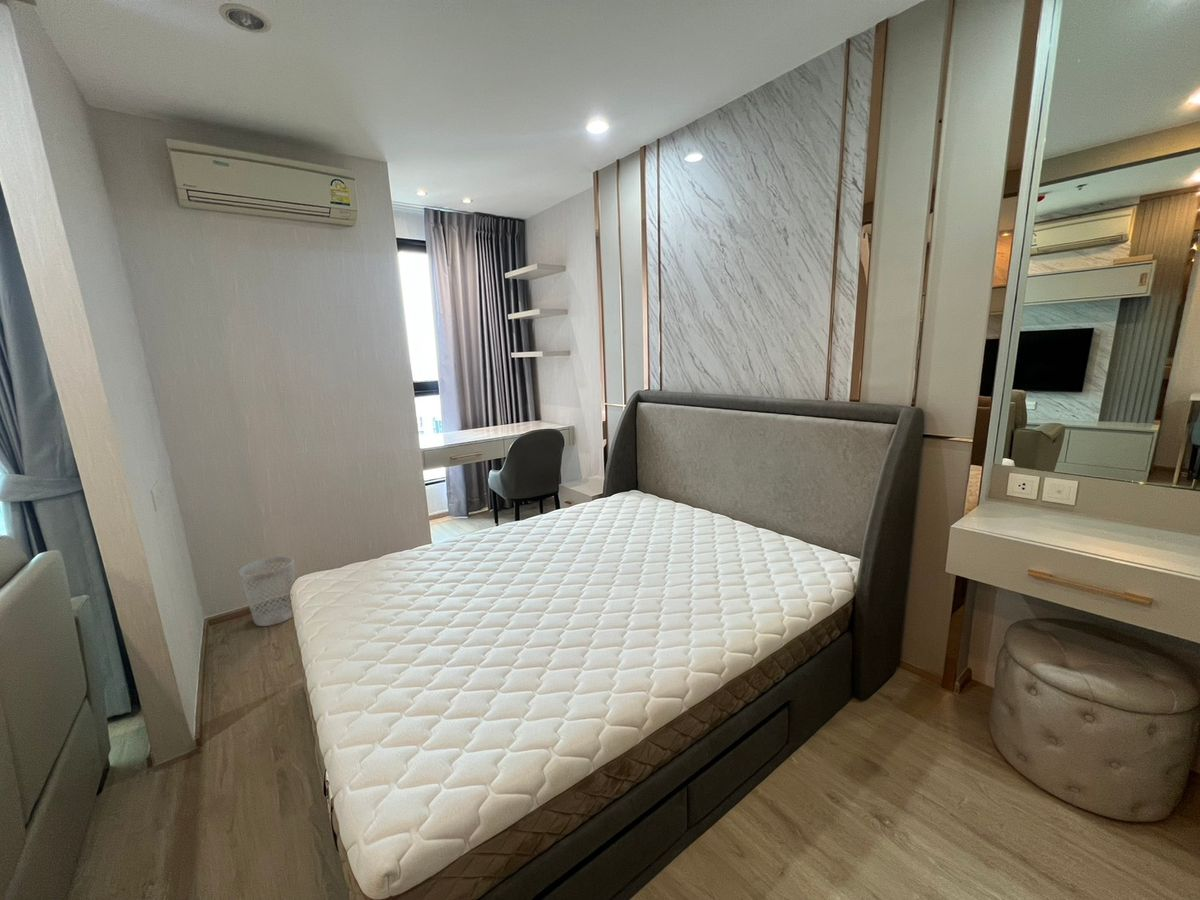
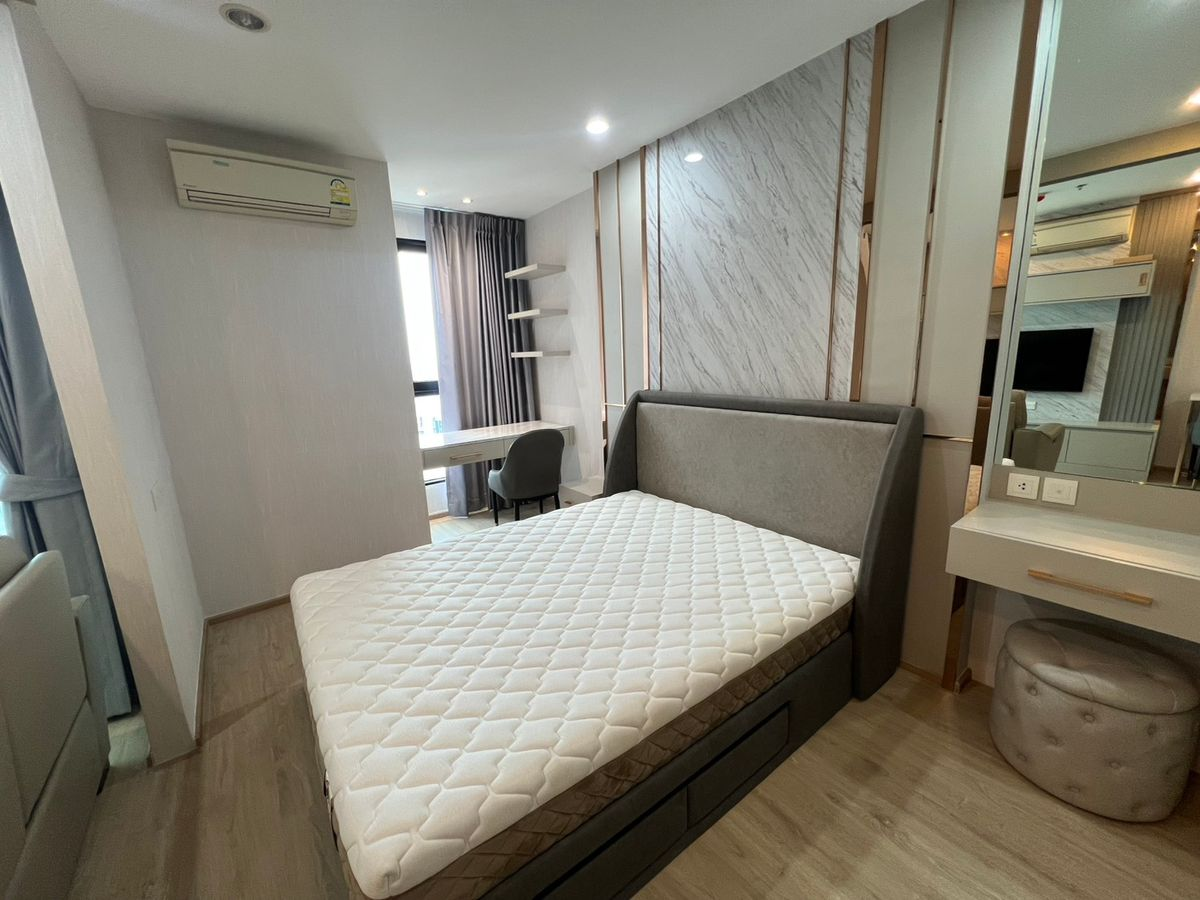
- wastebasket [238,555,295,627]
